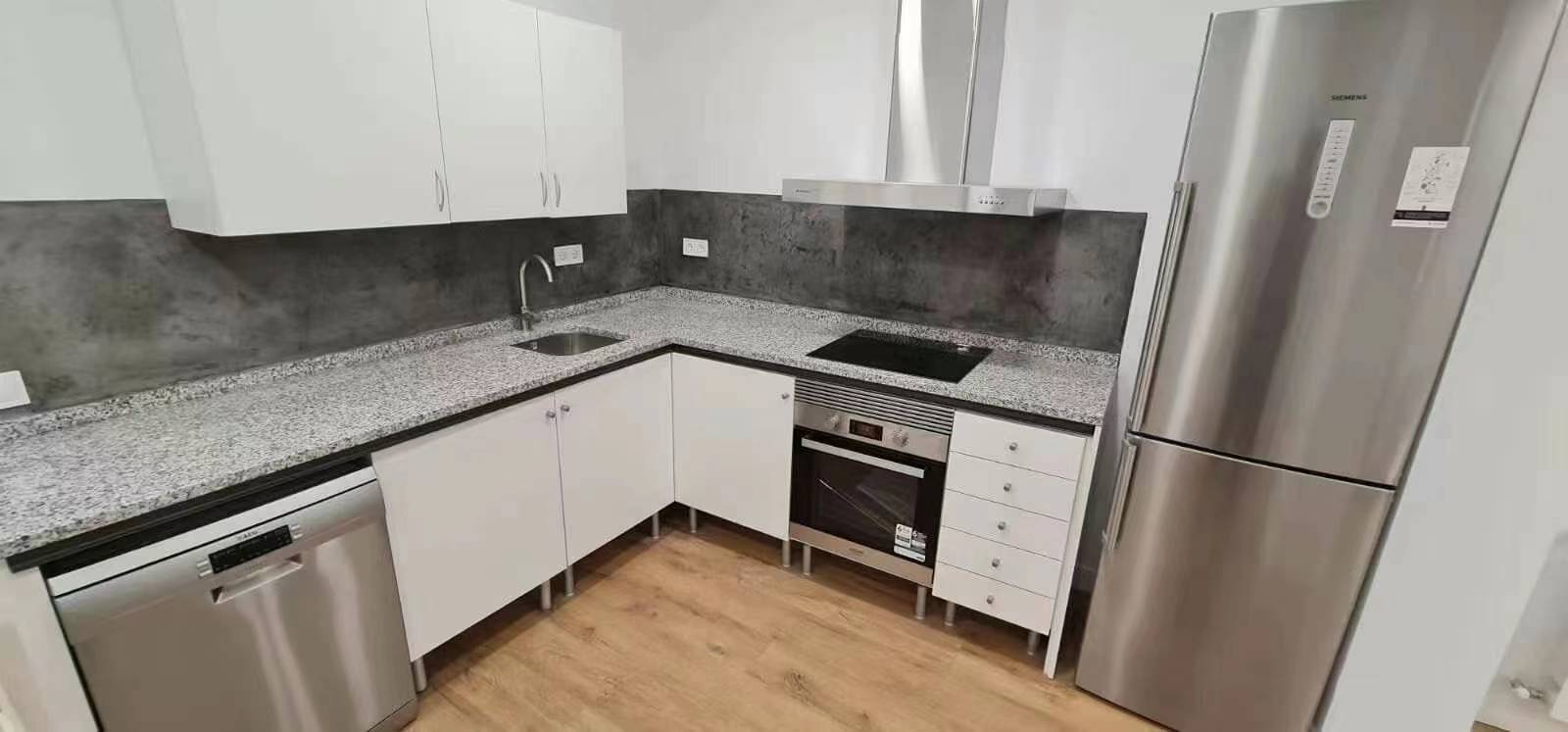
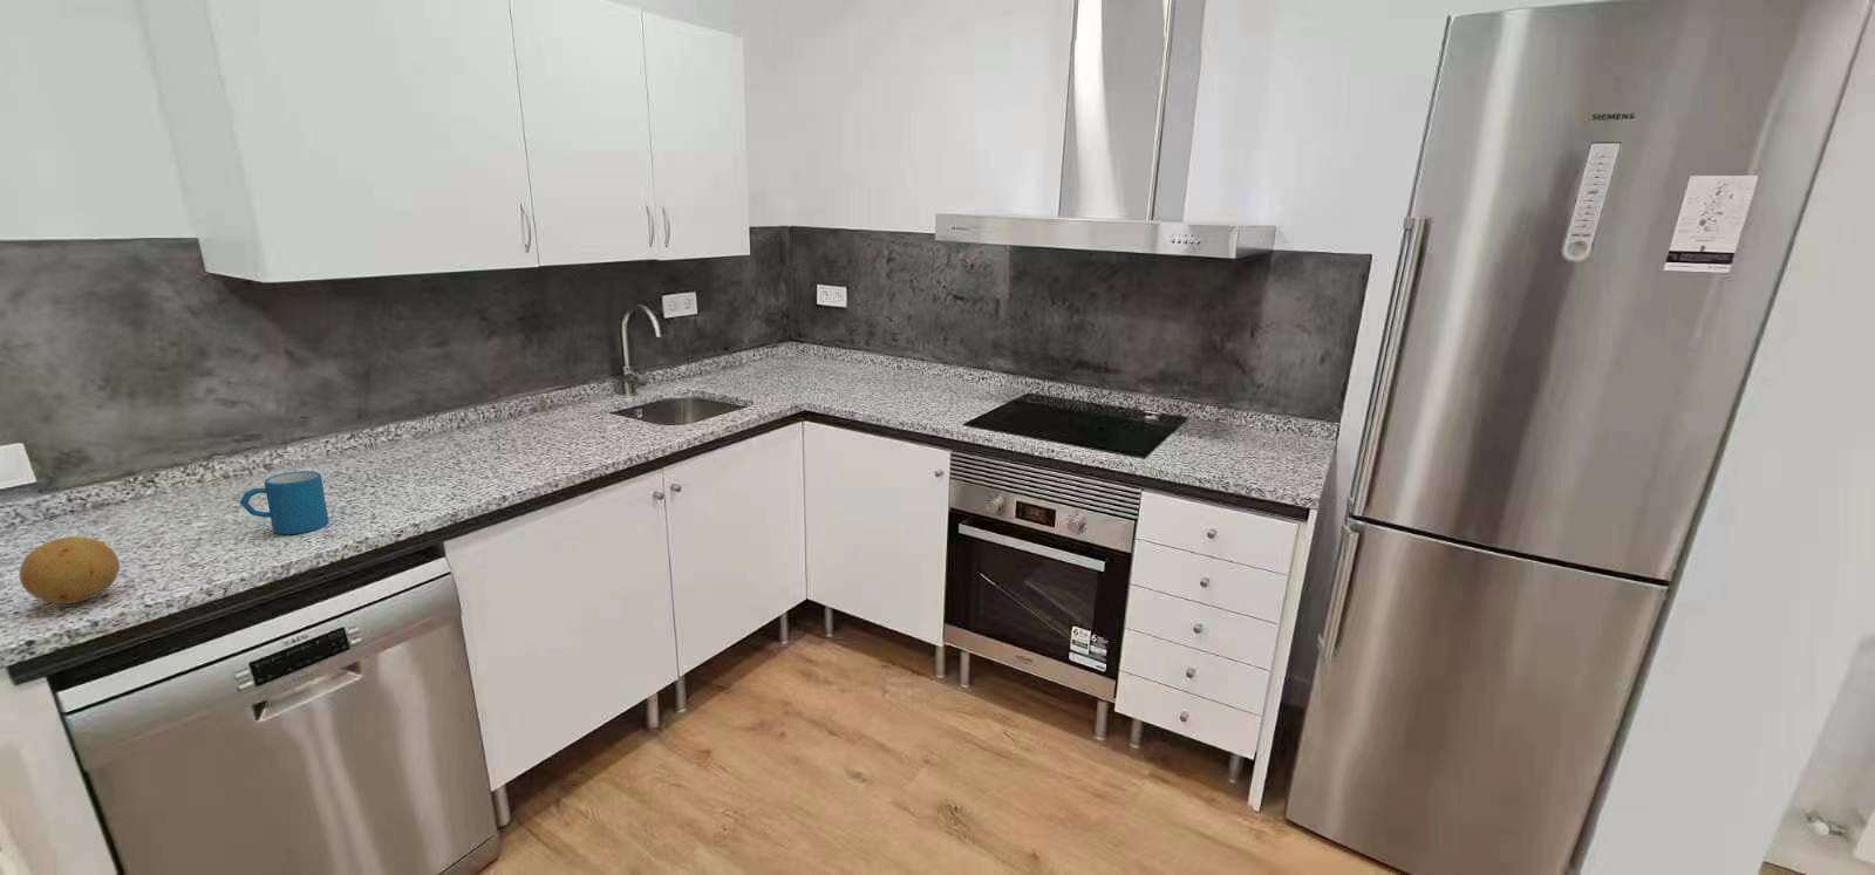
+ mug [239,470,329,536]
+ fruit [18,536,121,605]
